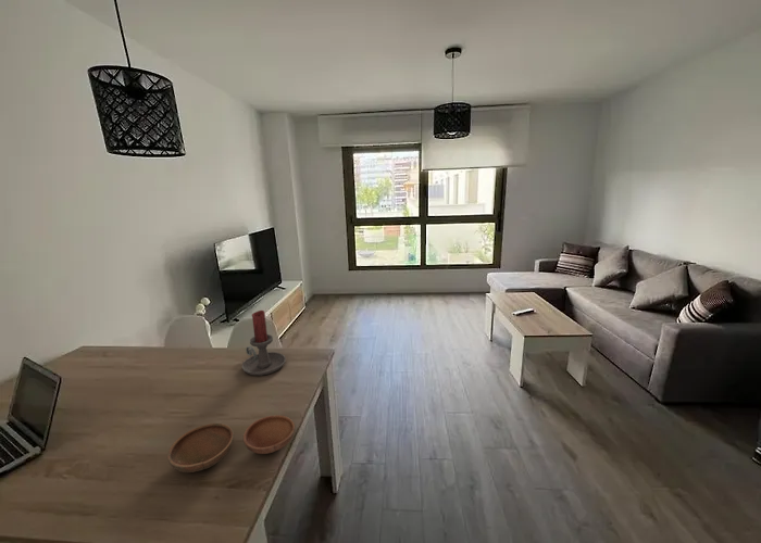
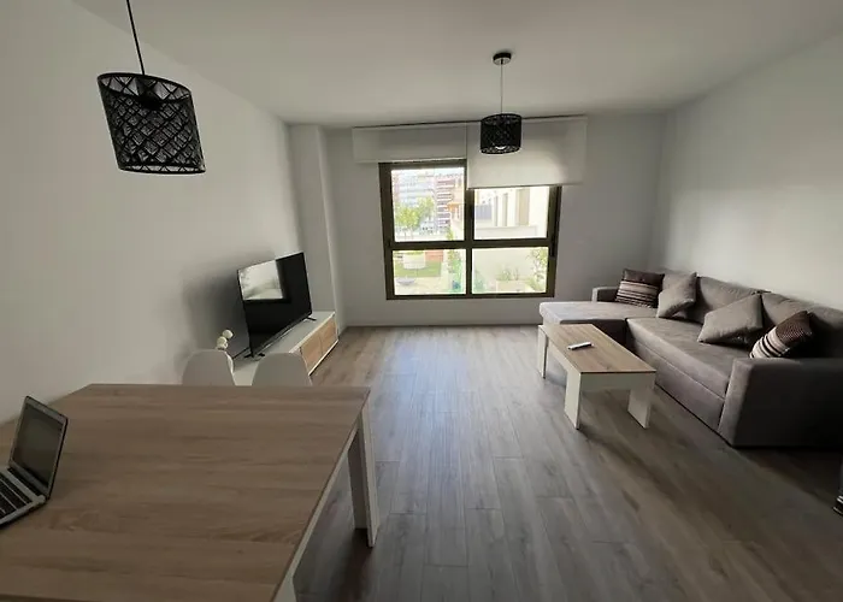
- bowl [166,414,296,473]
- candle holder [241,310,287,377]
